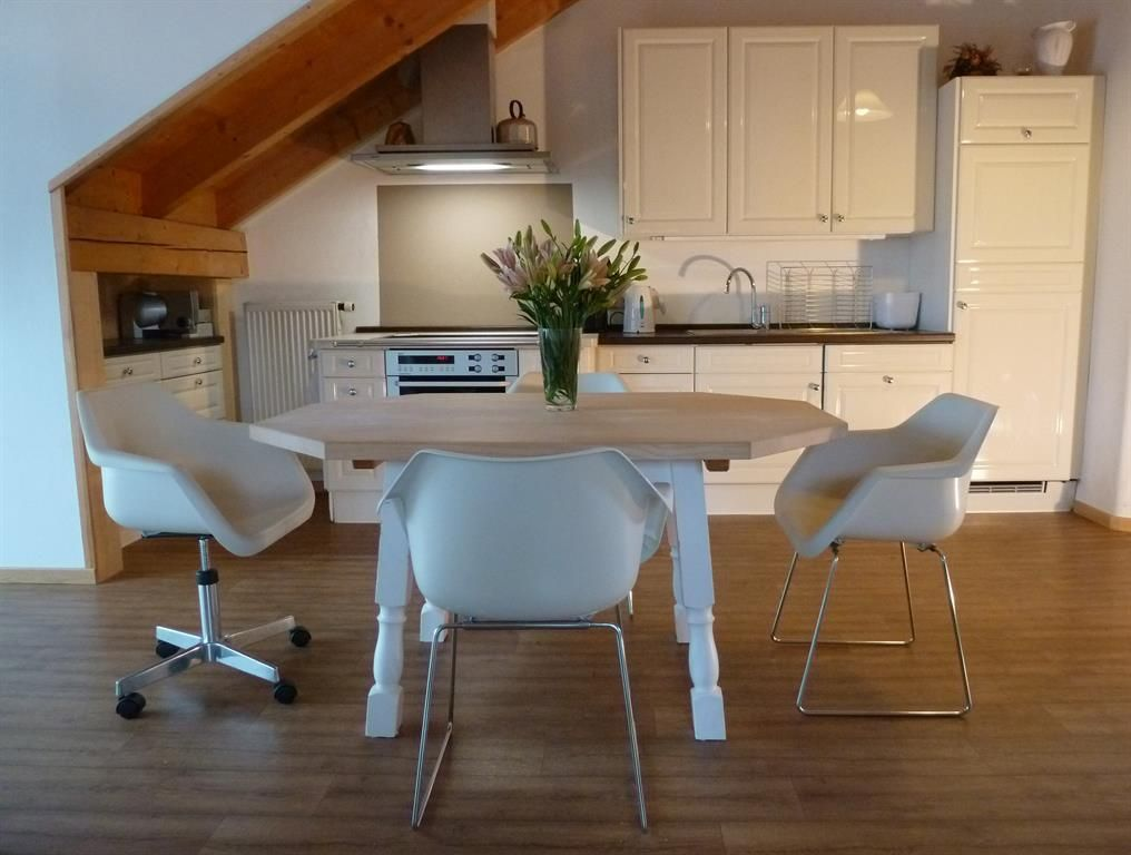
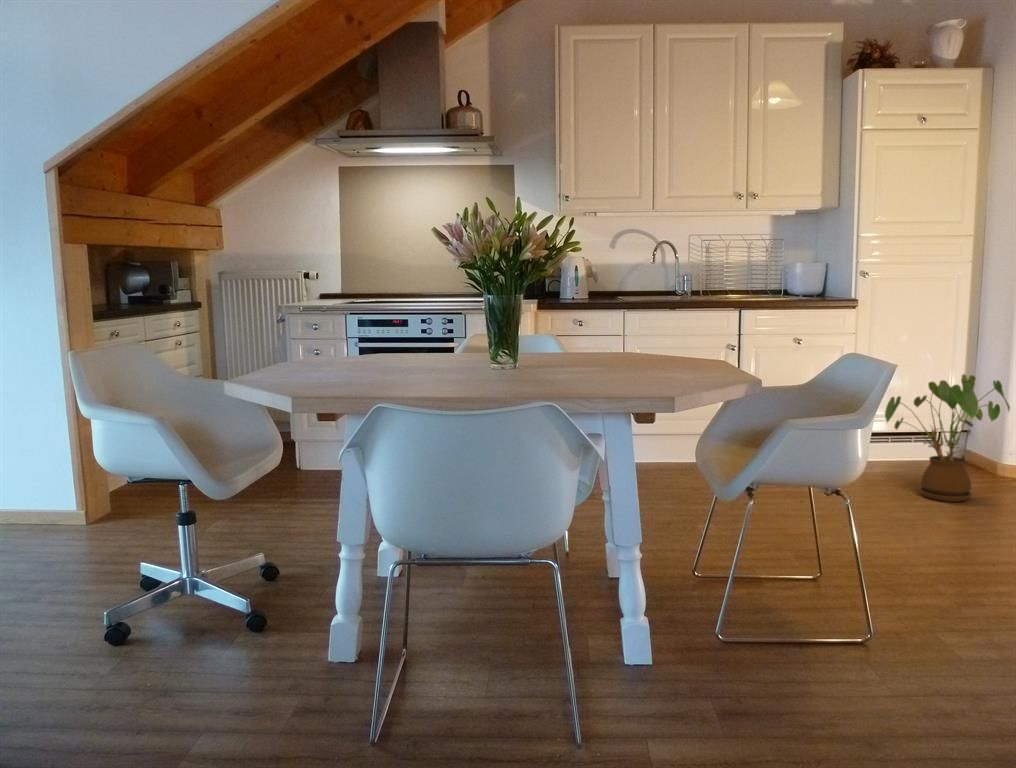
+ house plant [884,373,1011,503]
